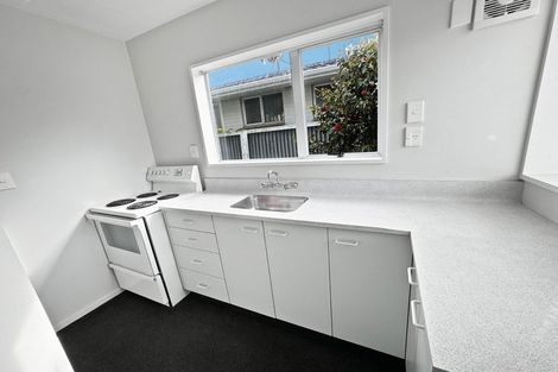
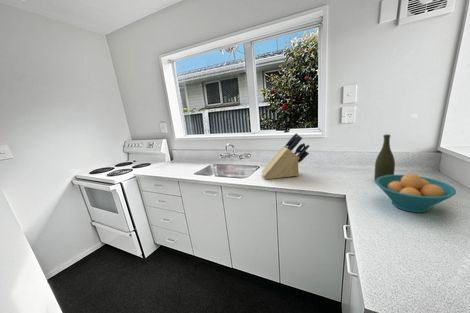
+ fruit bowl [375,173,457,213]
+ knife block [261,132,311,180]
+ bottle [373,134,396,182]
